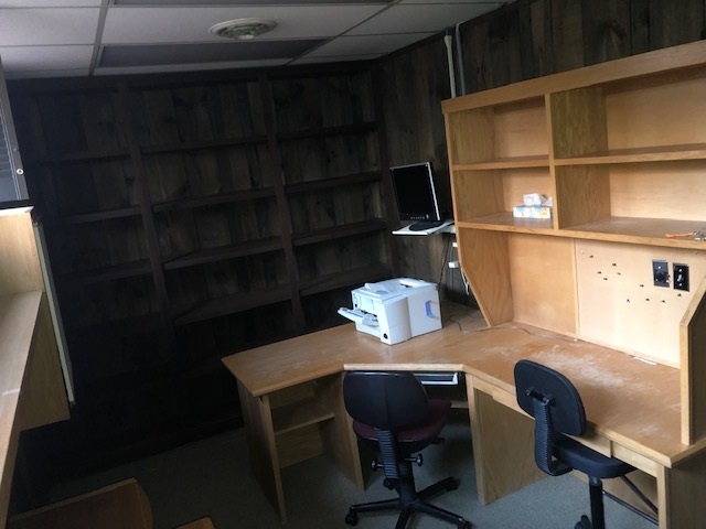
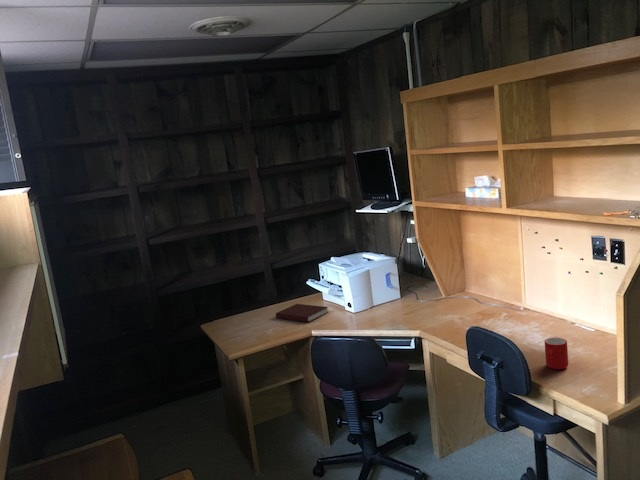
+ cup [544,337,569,370]
+ notebook [275,303,329,323]
